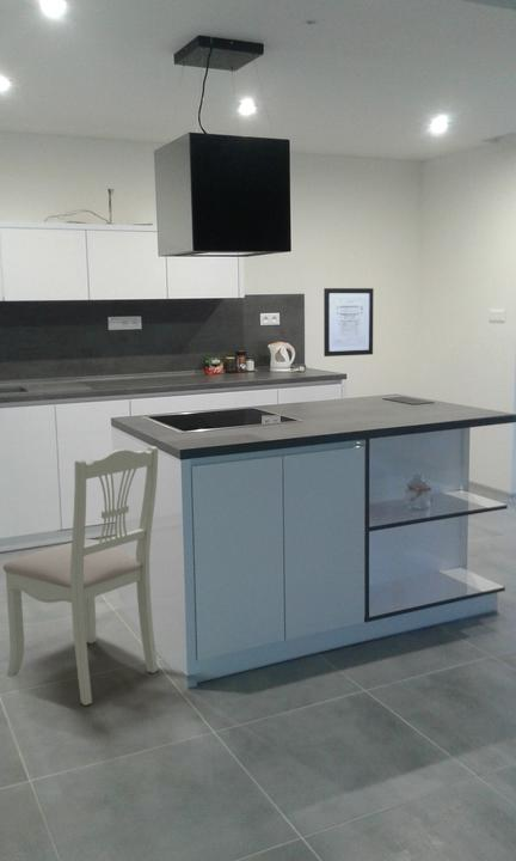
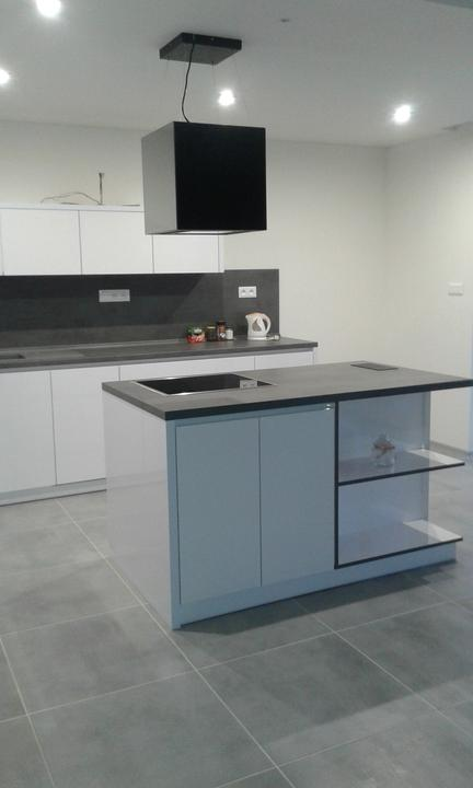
- wall art [322,287,375,358]
- dining chair [2,445,159,707]
